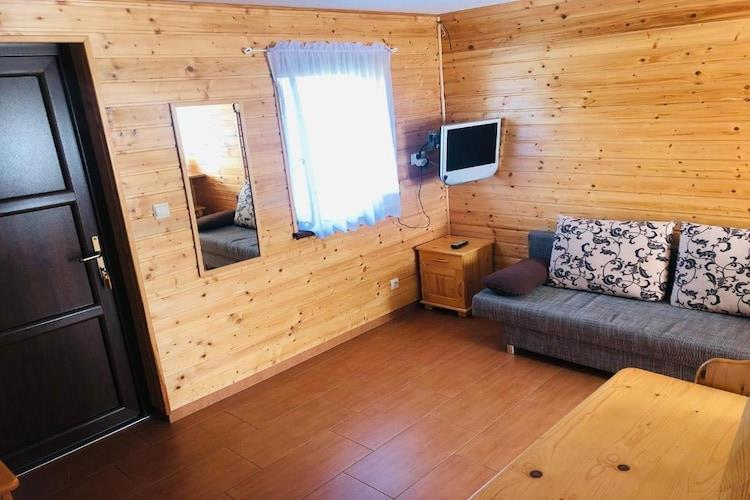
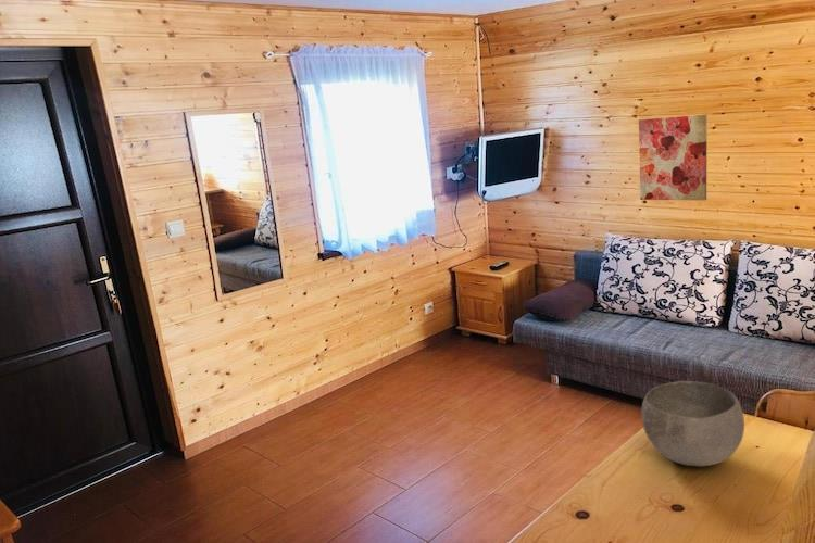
+ wall art [638,113,709,202]
+ bowl [640,380,745,468]
